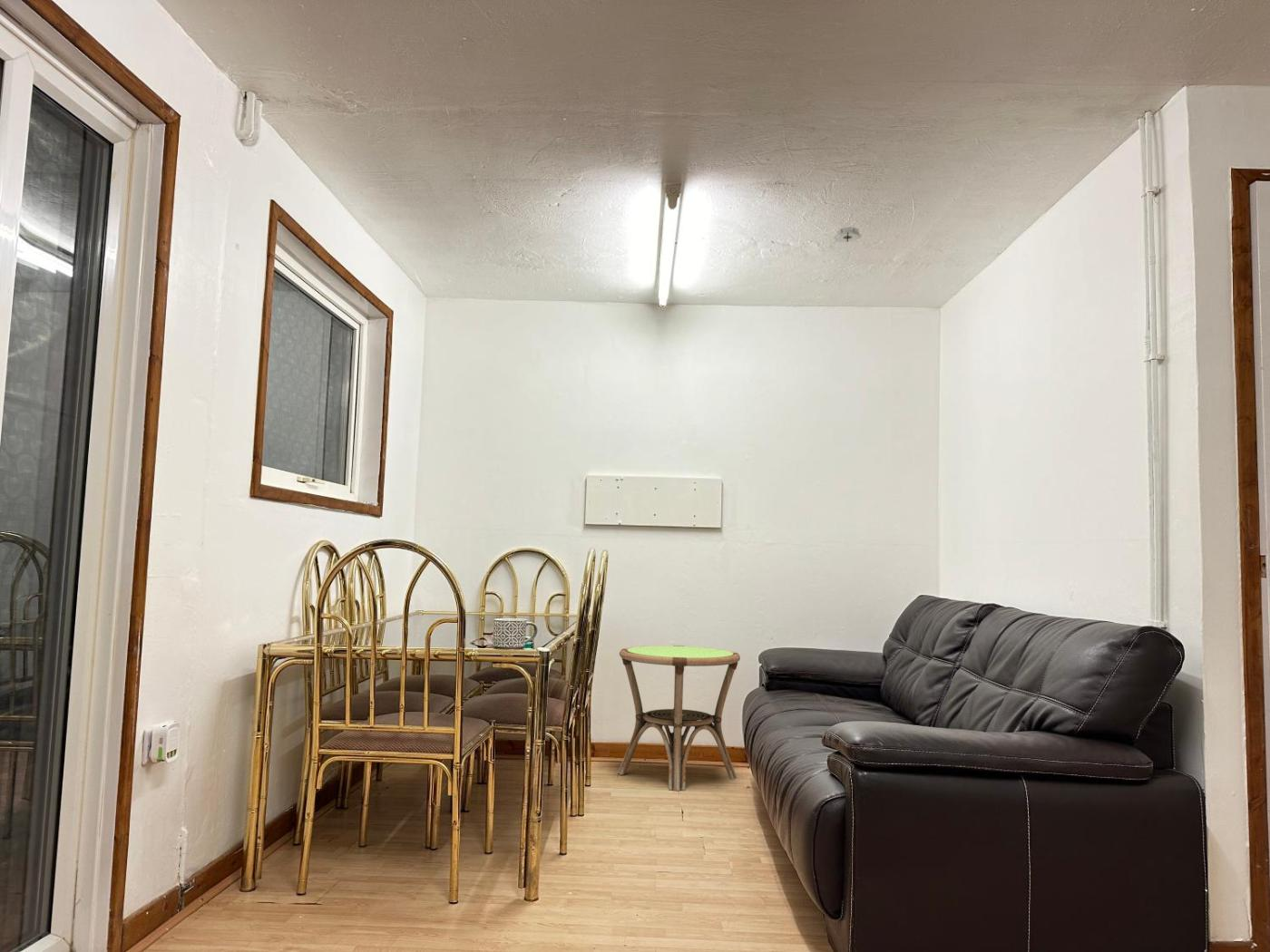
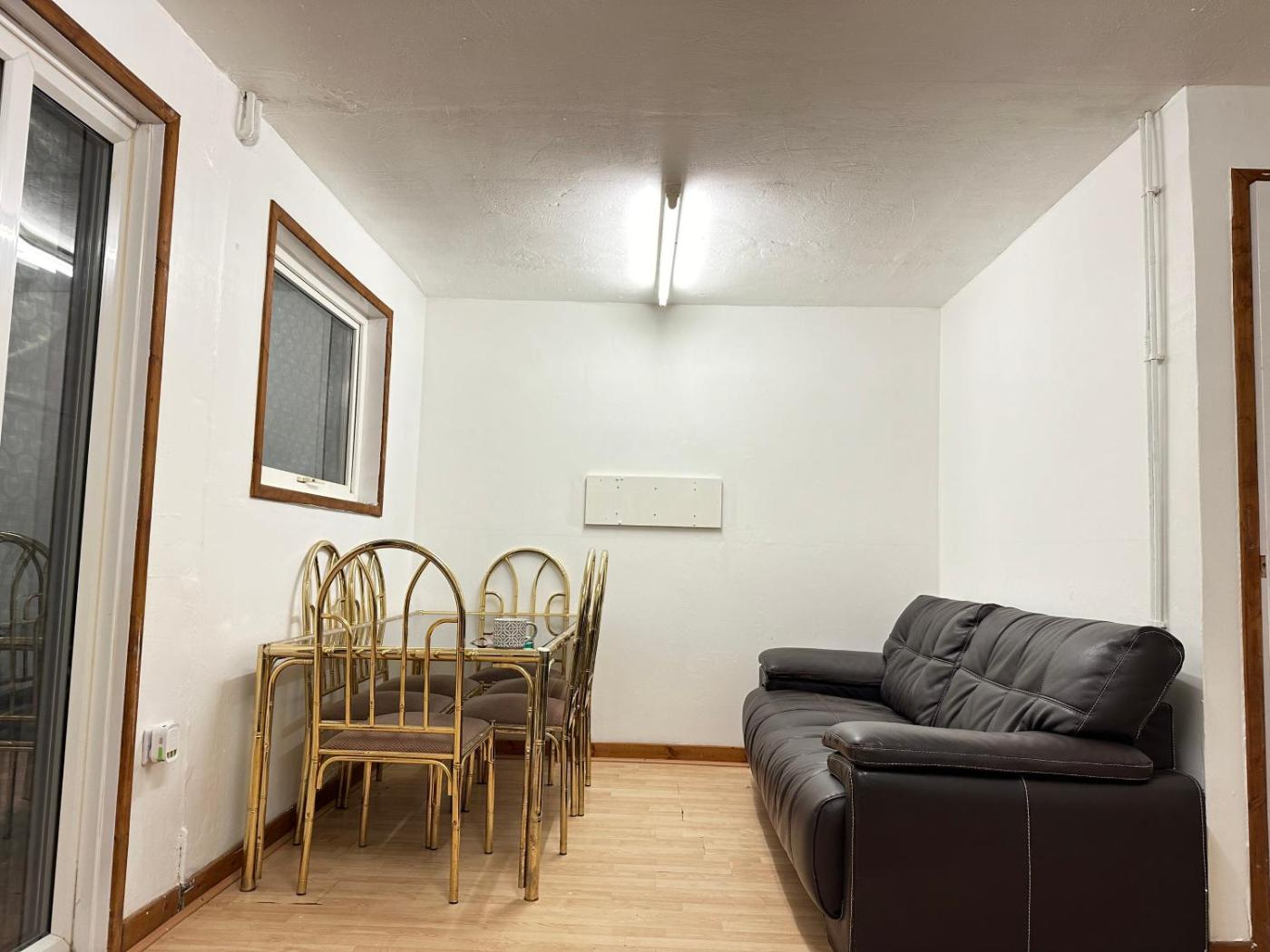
- side table [617,645,741,792]
- smoke detector [833,226,863,244]
